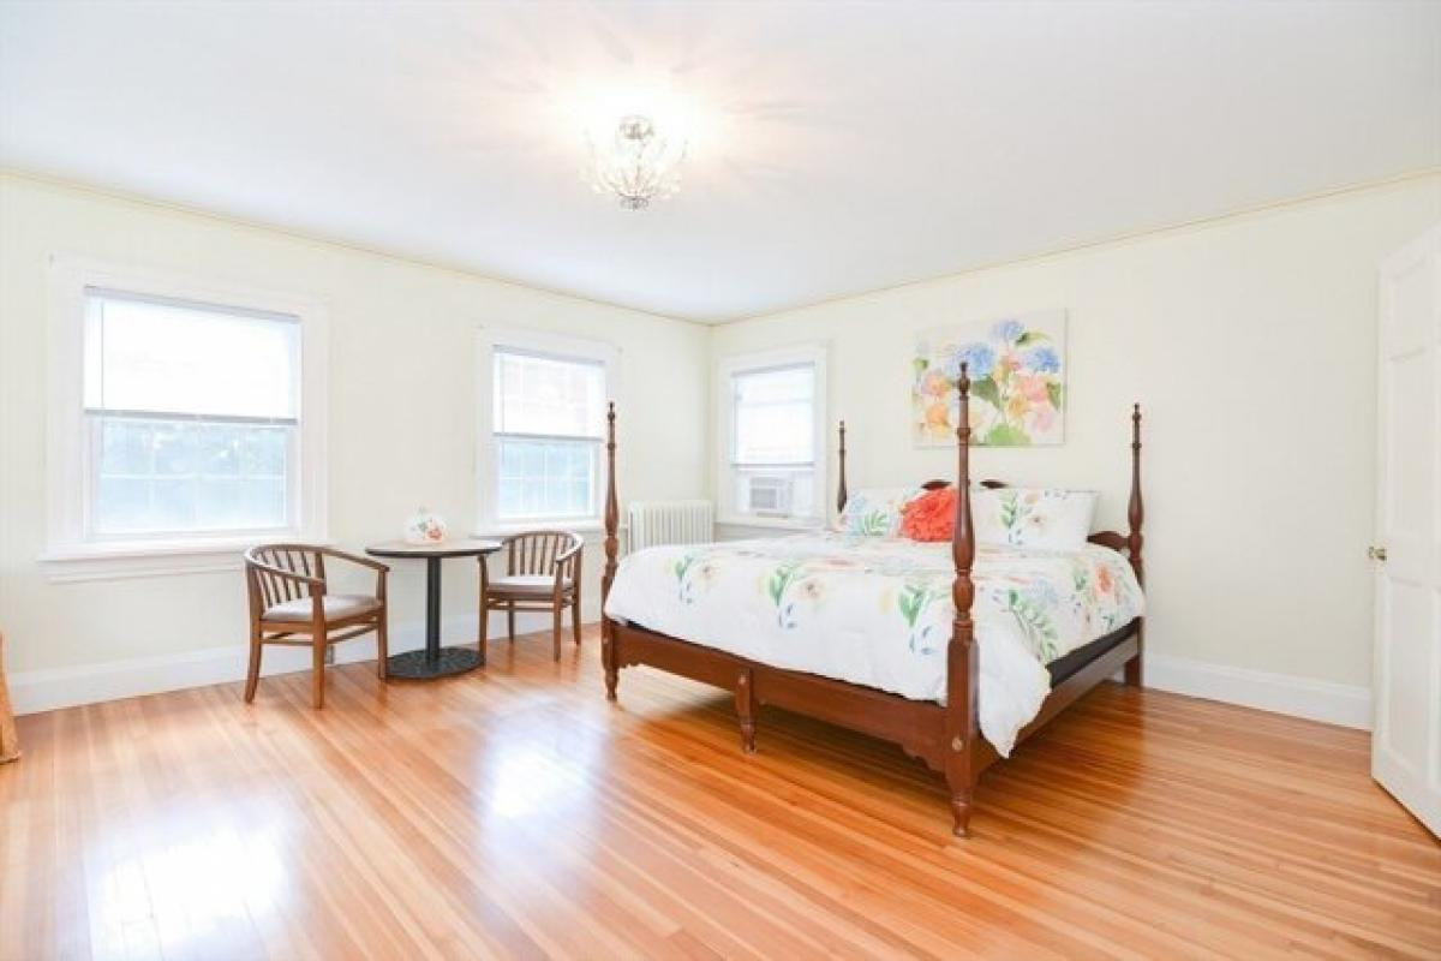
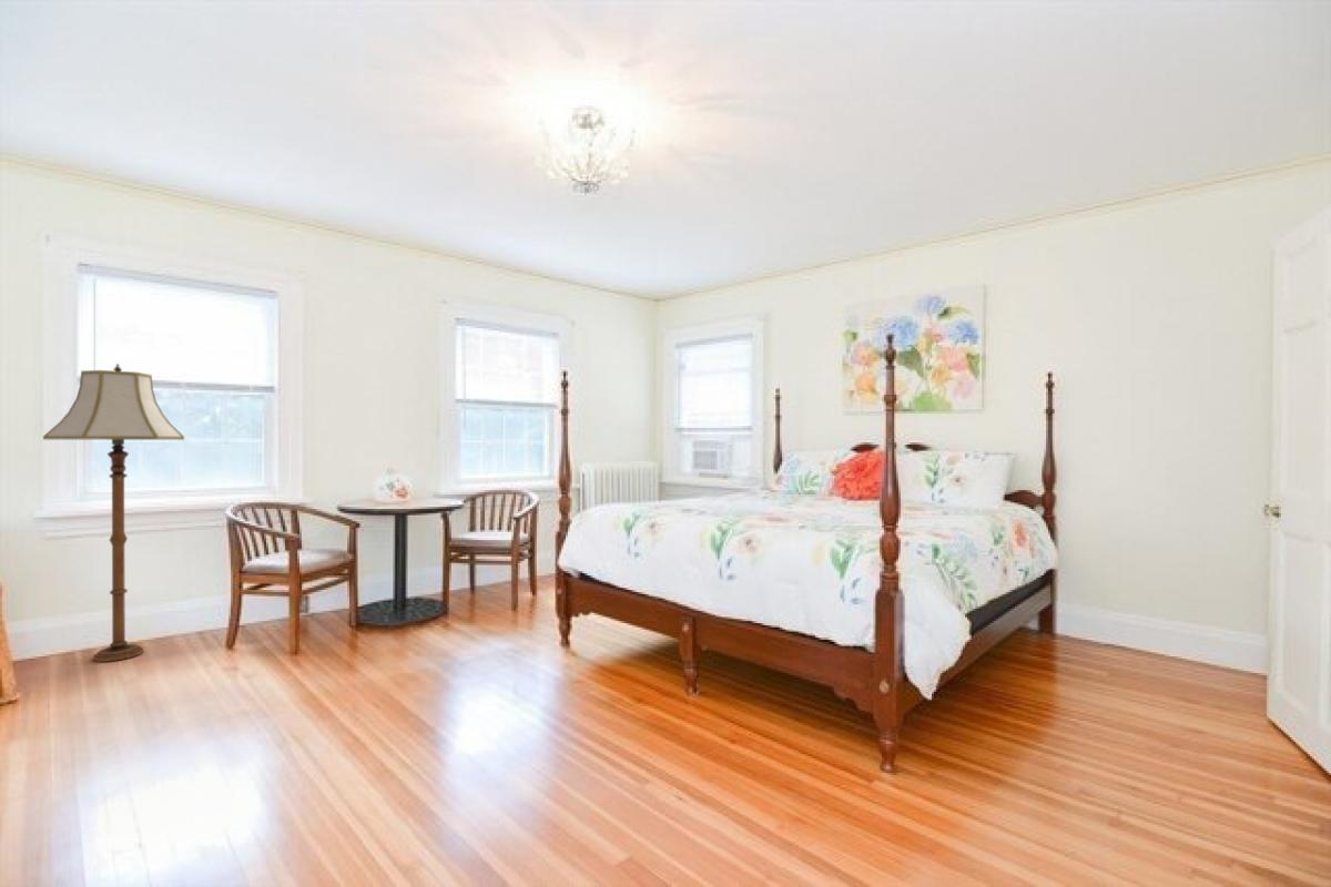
+ floor lamp [42,363,185,663]
